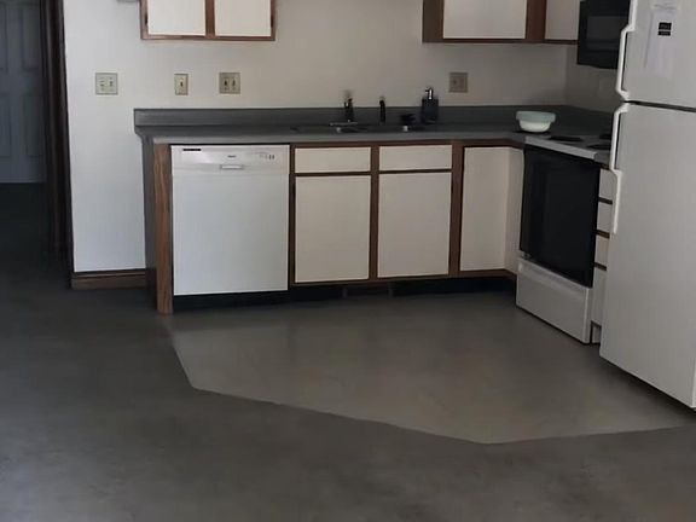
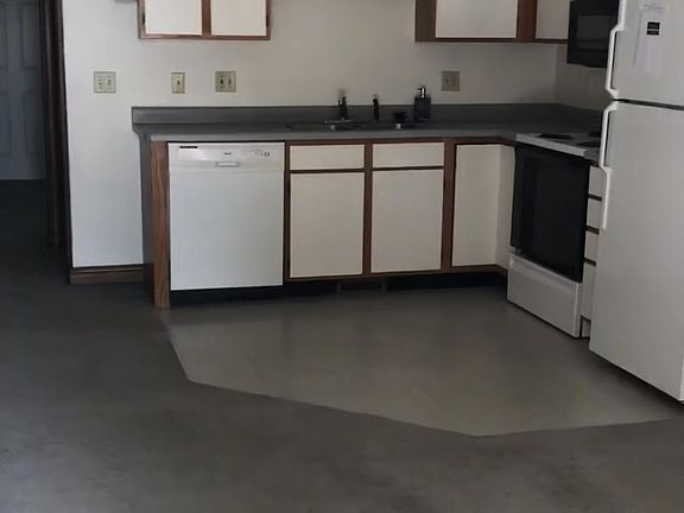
- bowl [515,110,556,133]
